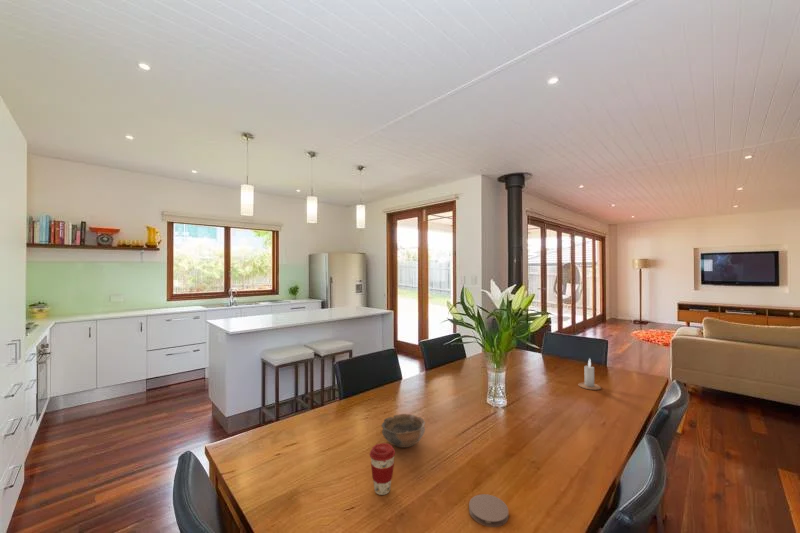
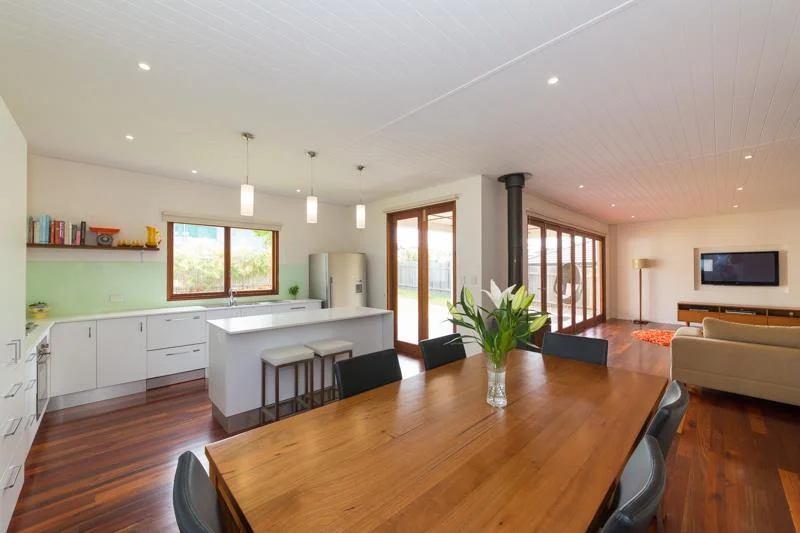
- coffee cup [369,442,396,496]
- coaster [468,493,509,528]
- candle [578,357,602,391]
- bowl [381,413,426,449]
